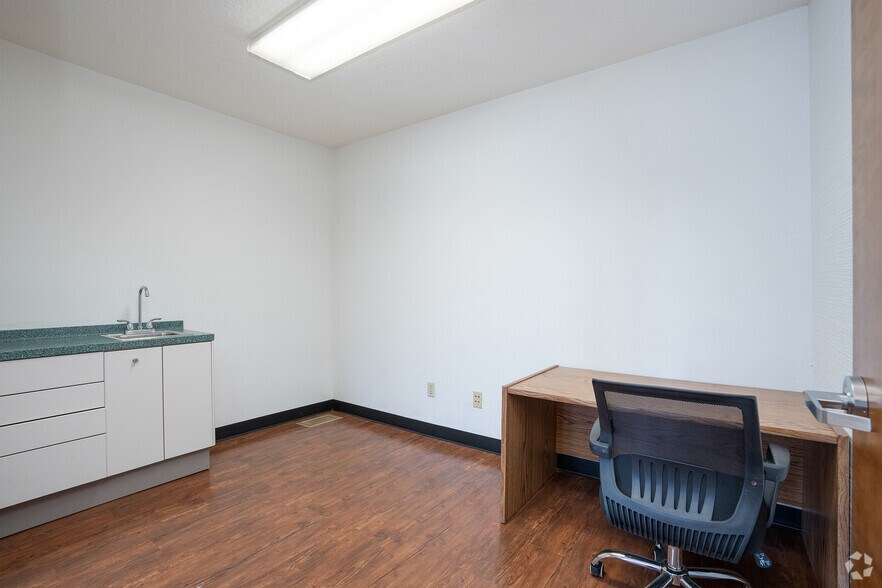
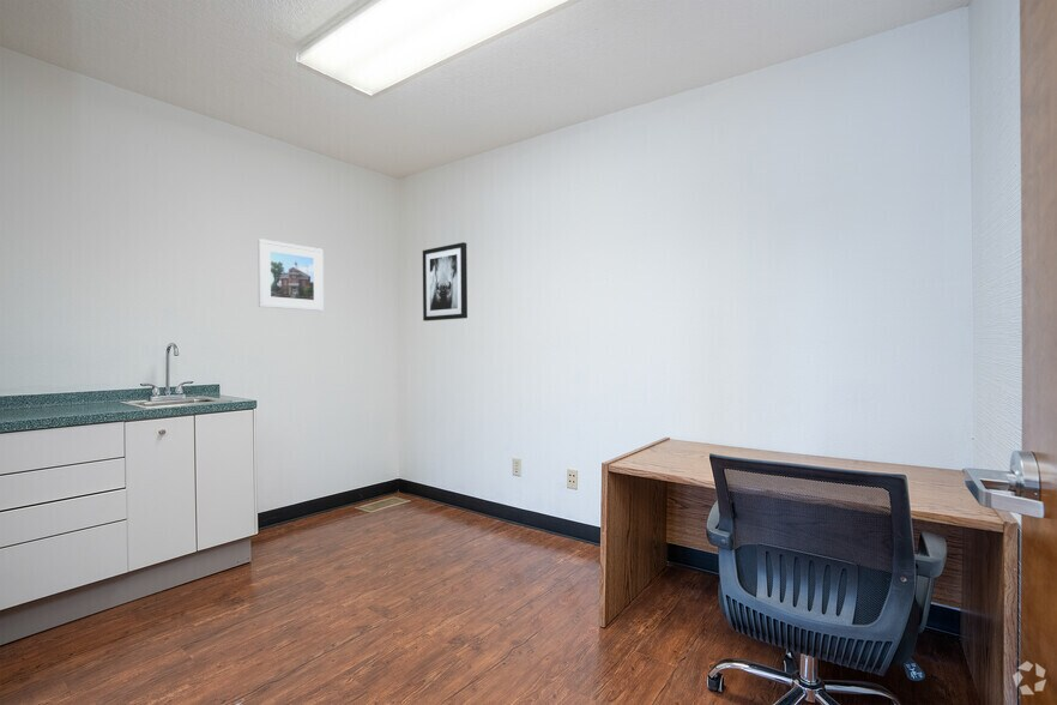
+ wall art [422,241,469,323]
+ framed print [256,237,325,312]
